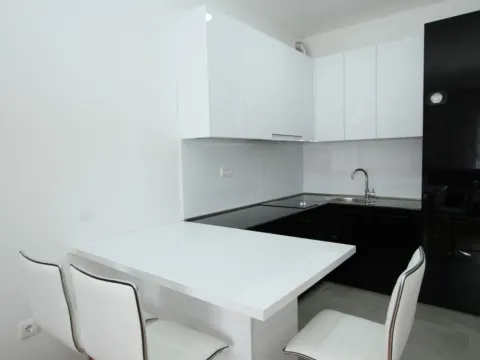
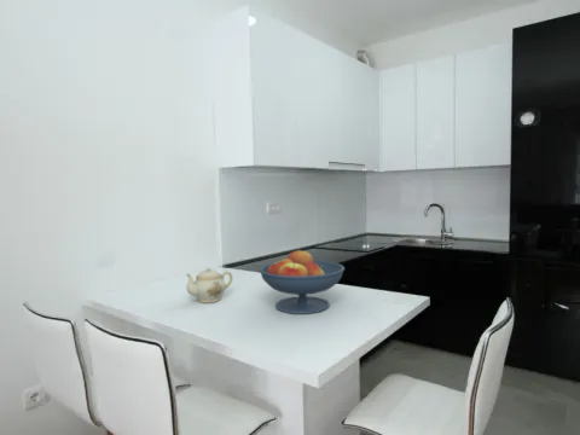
+ fruit bowl [259,248,346,315]
+ teapot [185,267,234,304]
